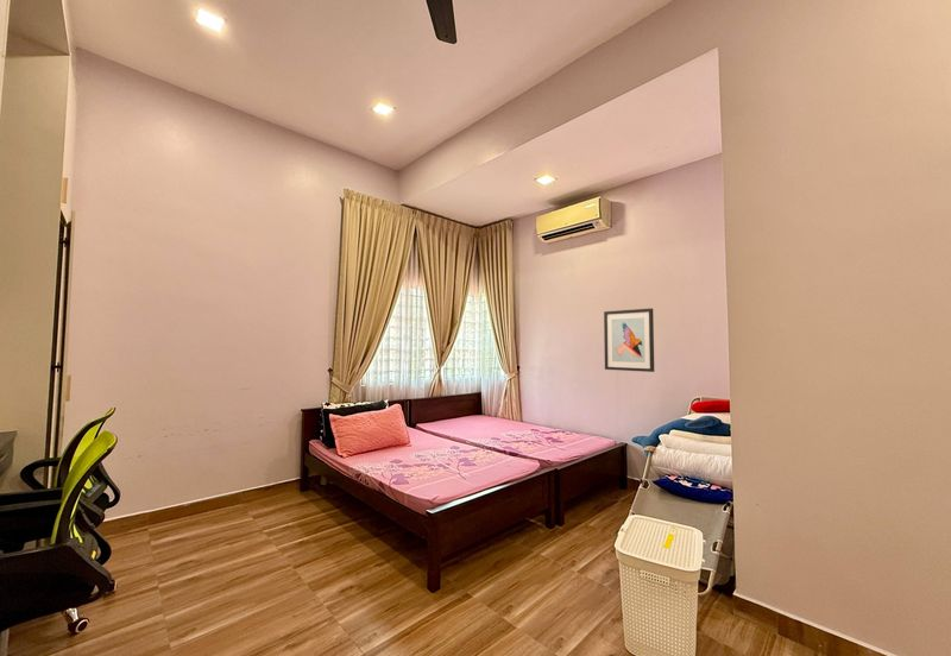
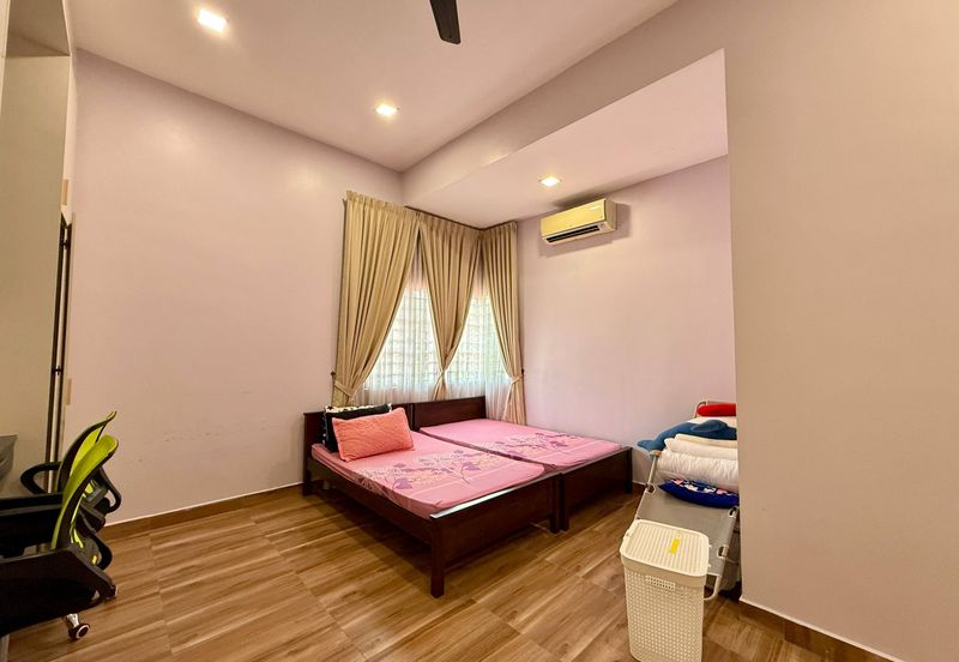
- wall art [603,308,655,373]
